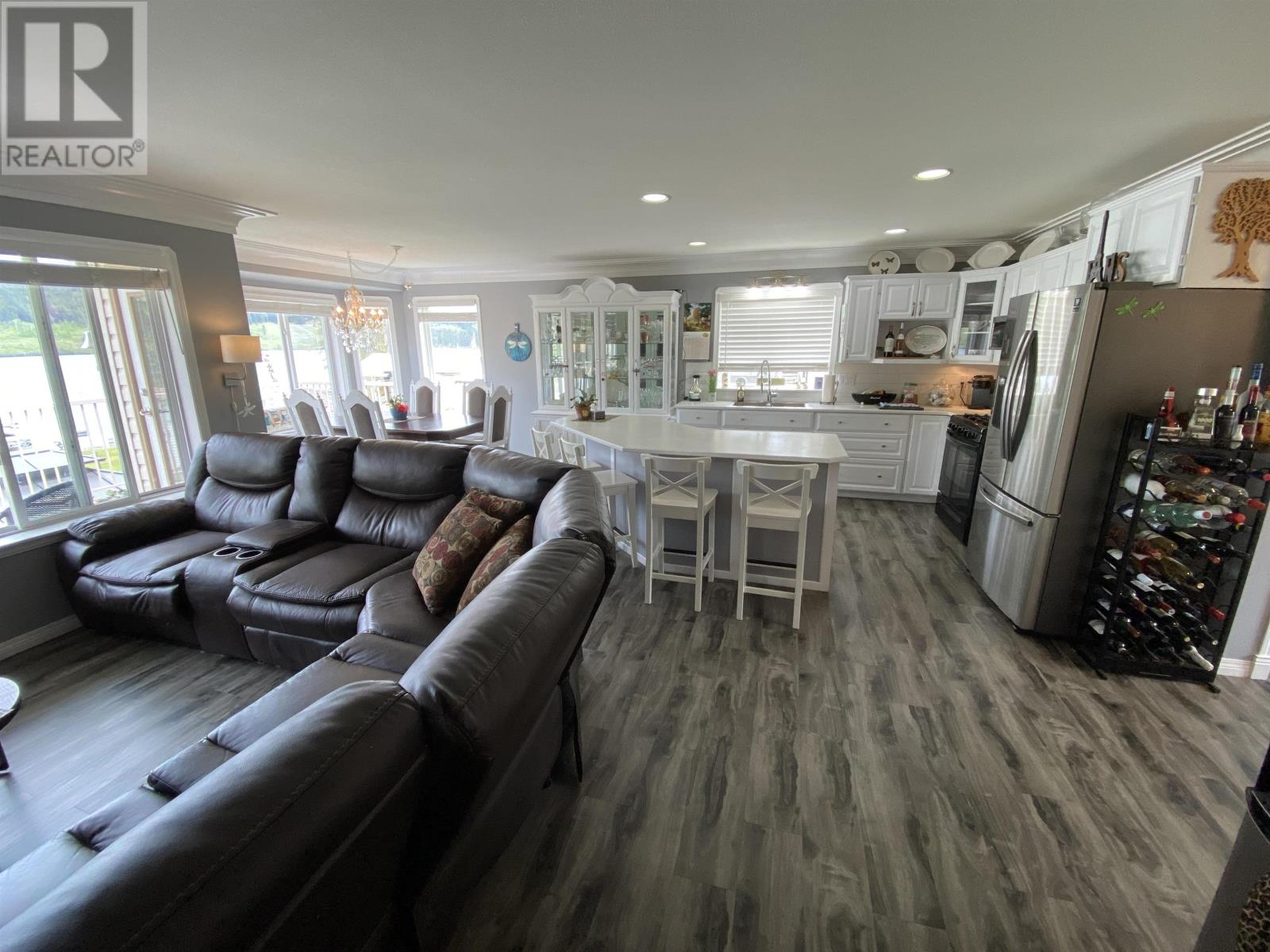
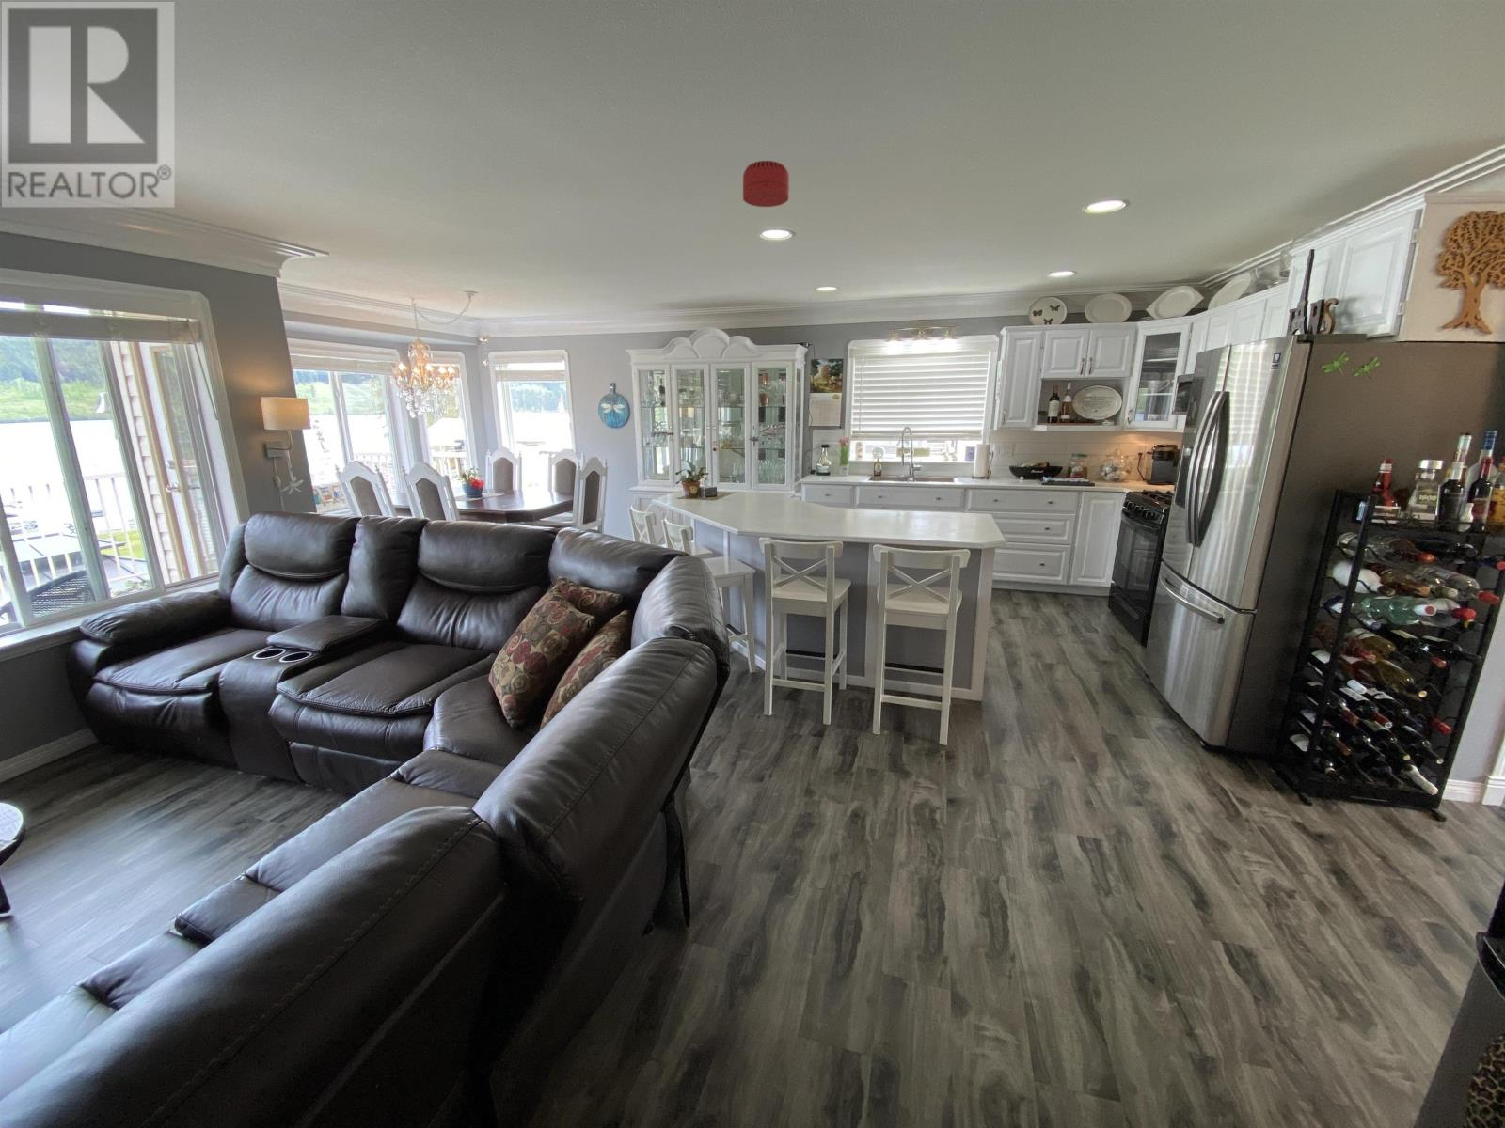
+ smoke detector [742,160,790,207]
